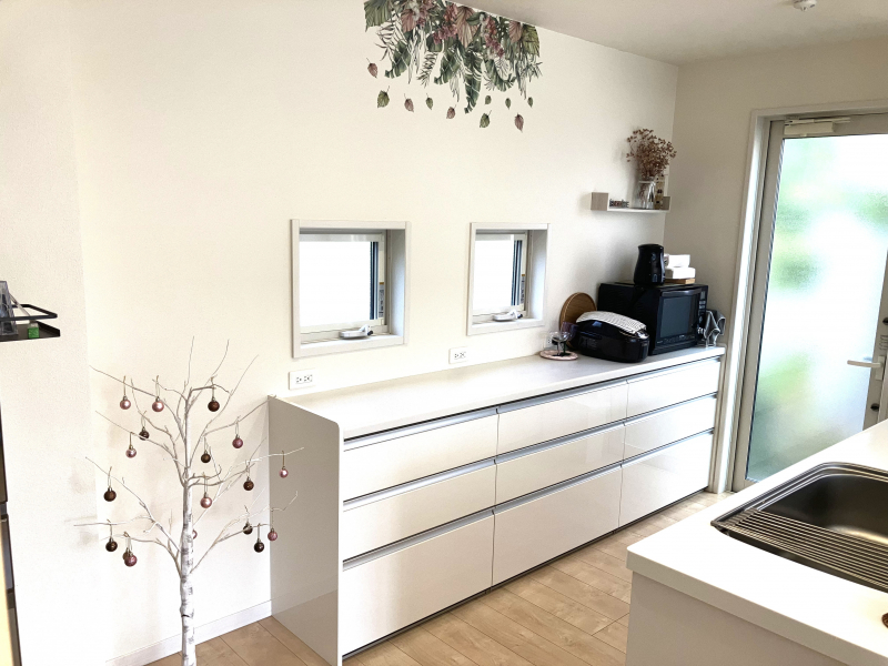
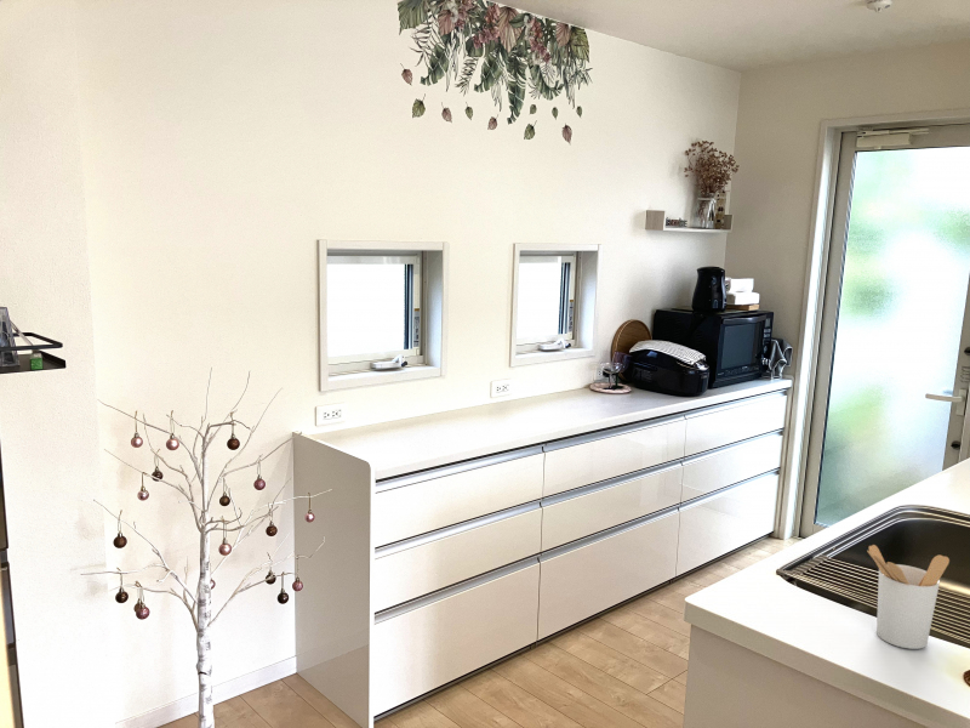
+ utensil holder [866,544,951,650]
